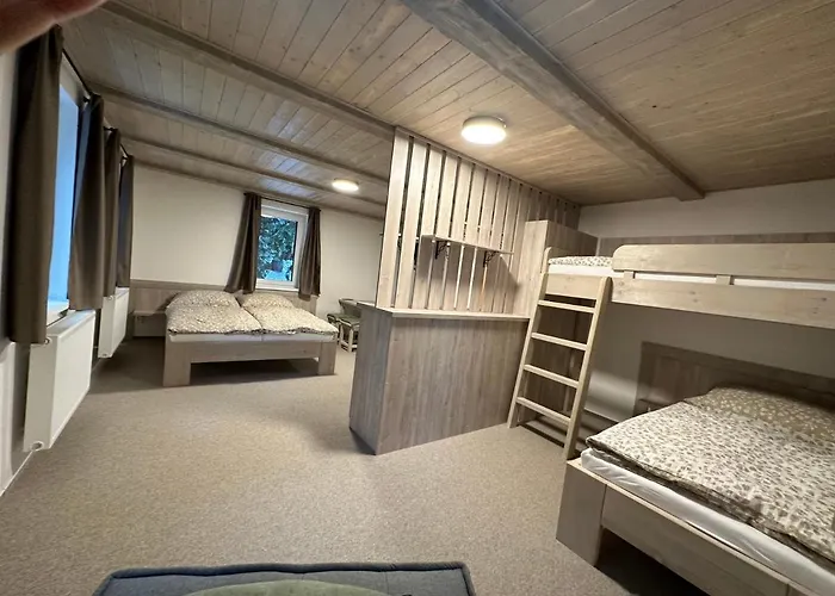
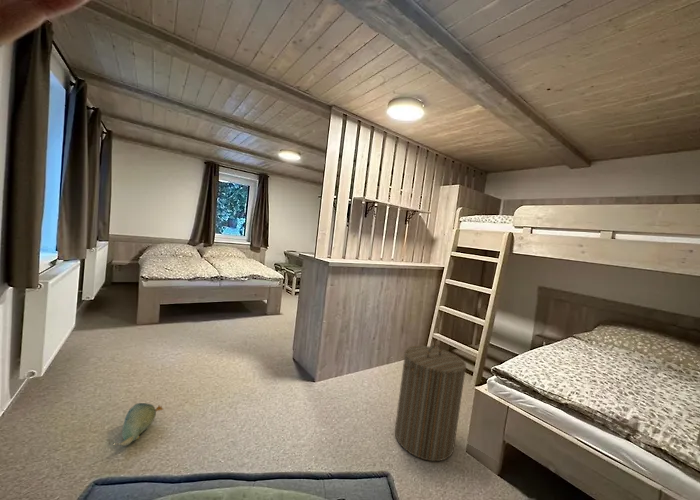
+ laundry hamper [394,343,467,462]
+ plush toy [116,402,164,447]
